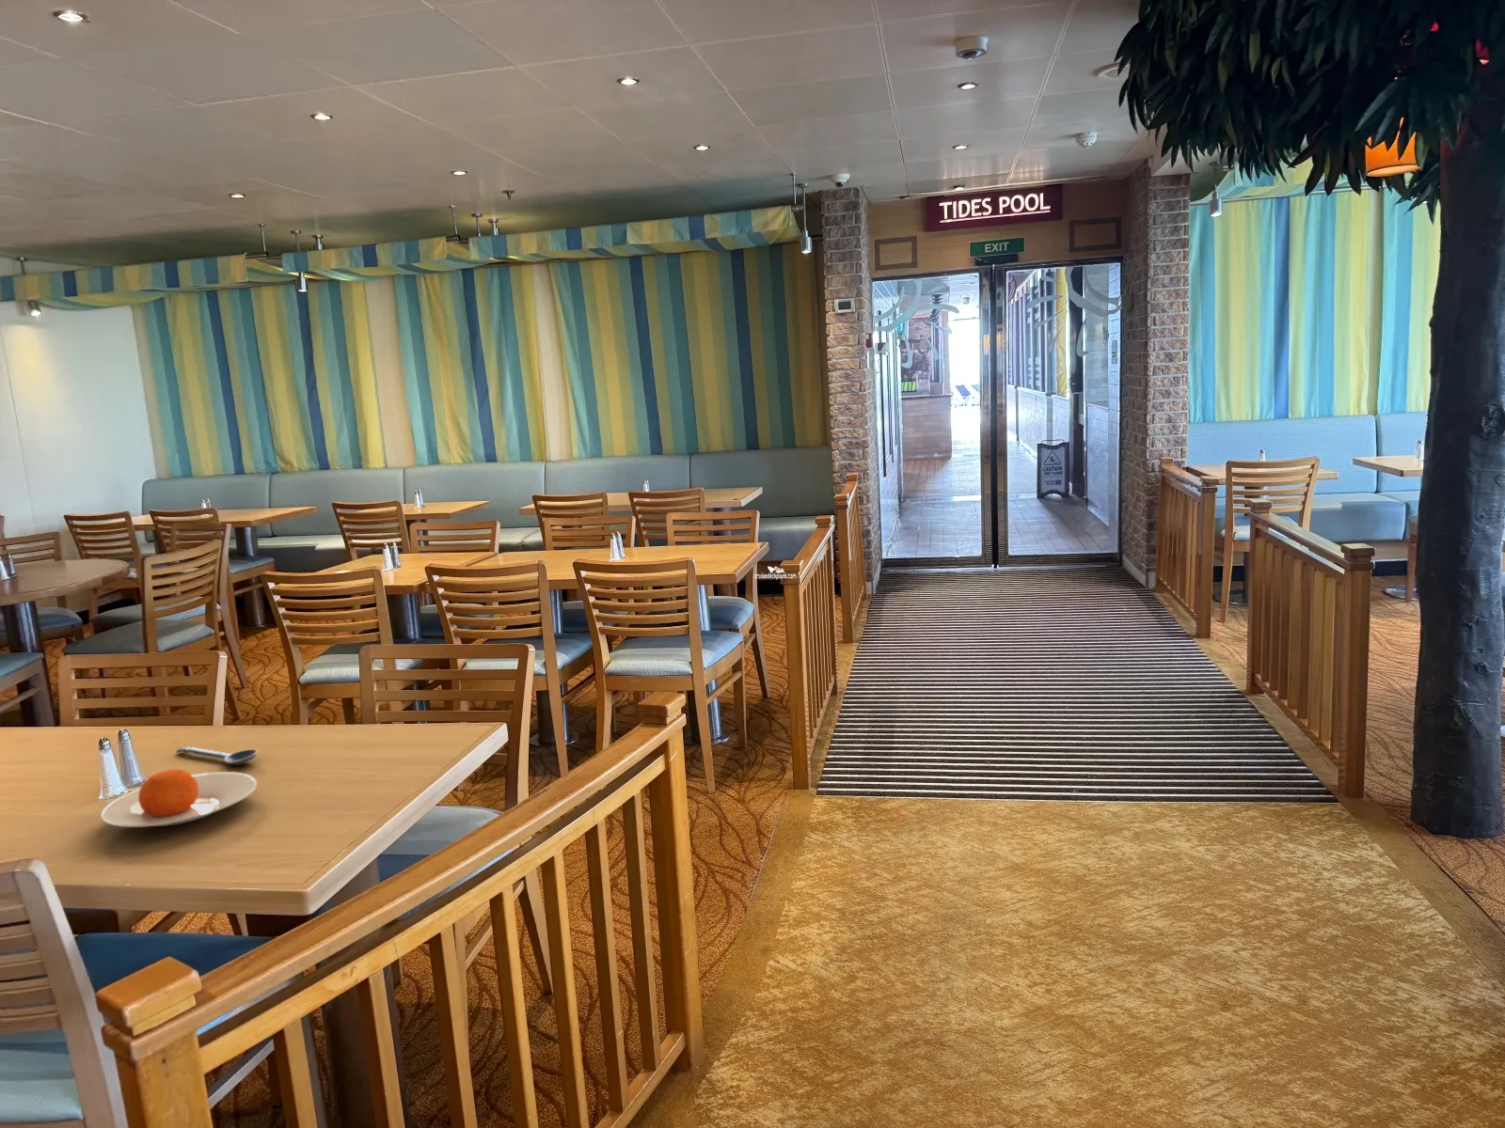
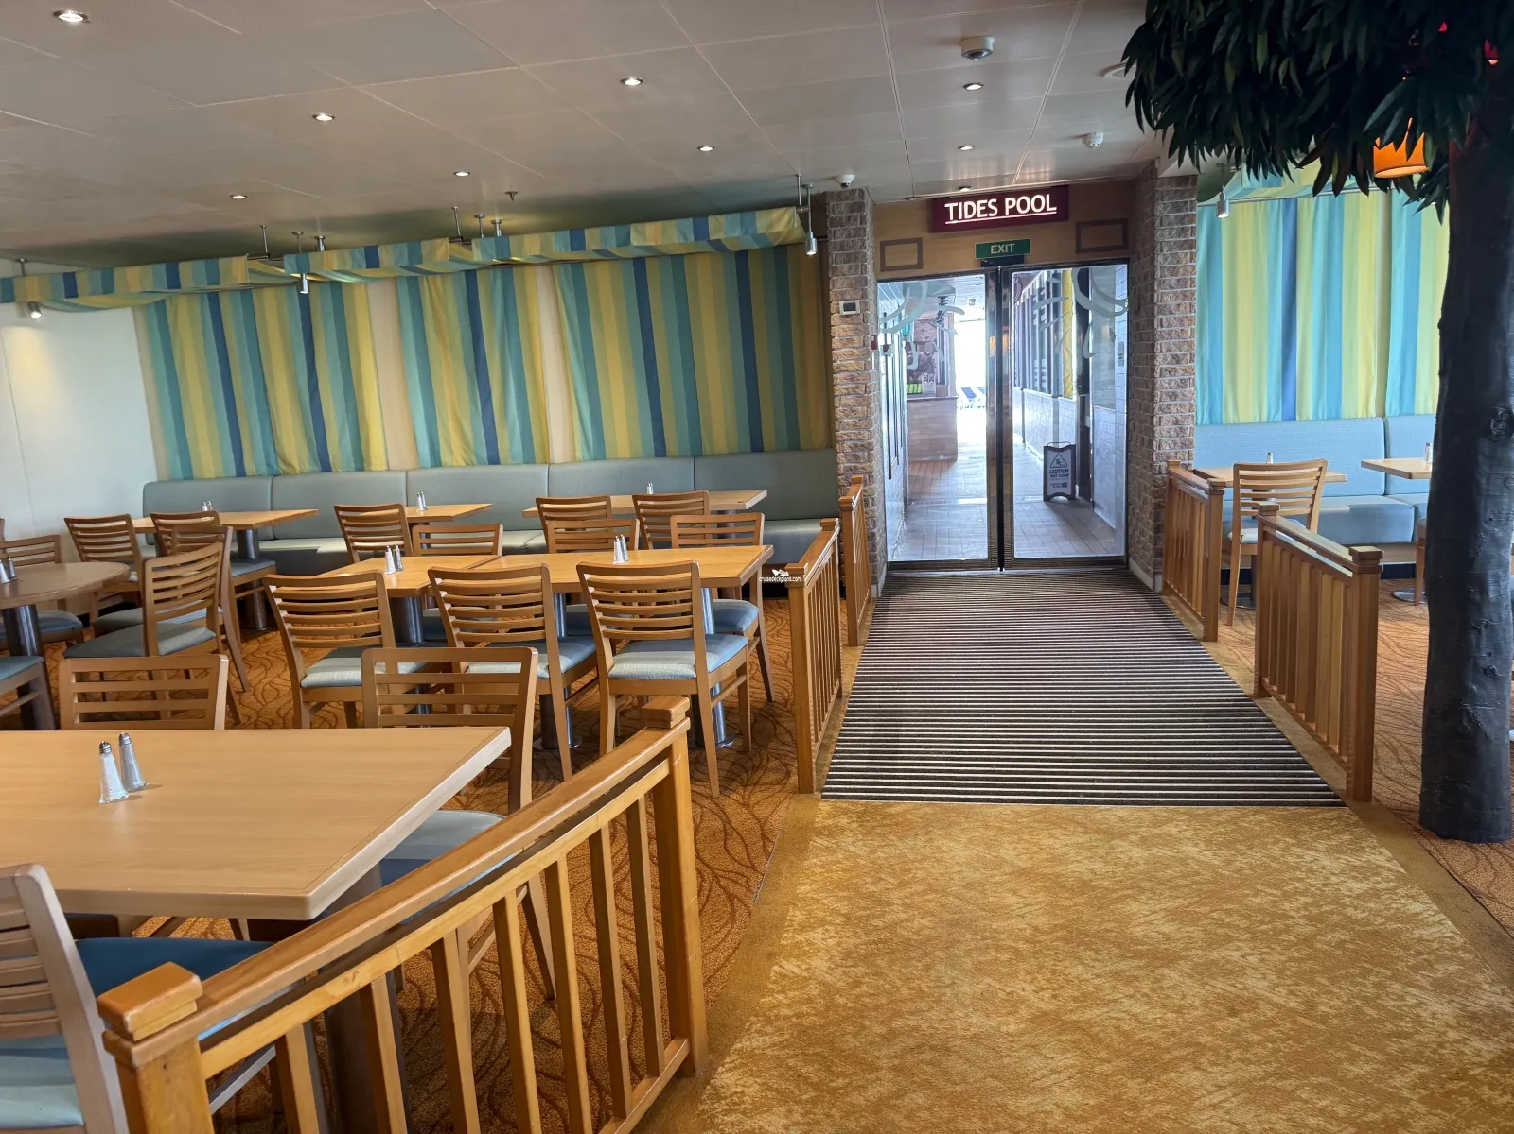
- plate [100,769,258,828]
- spoon [175,745,258,765]
